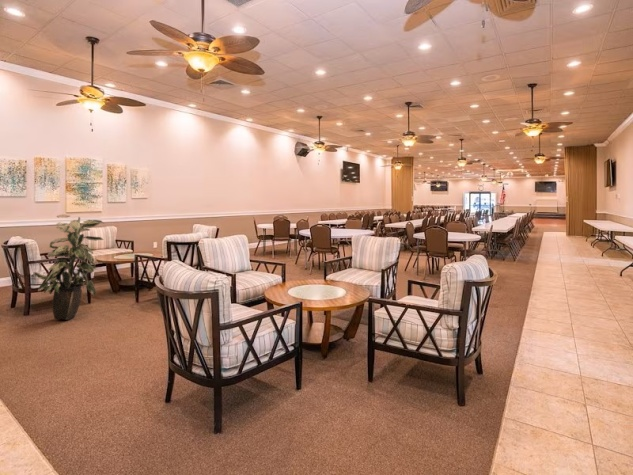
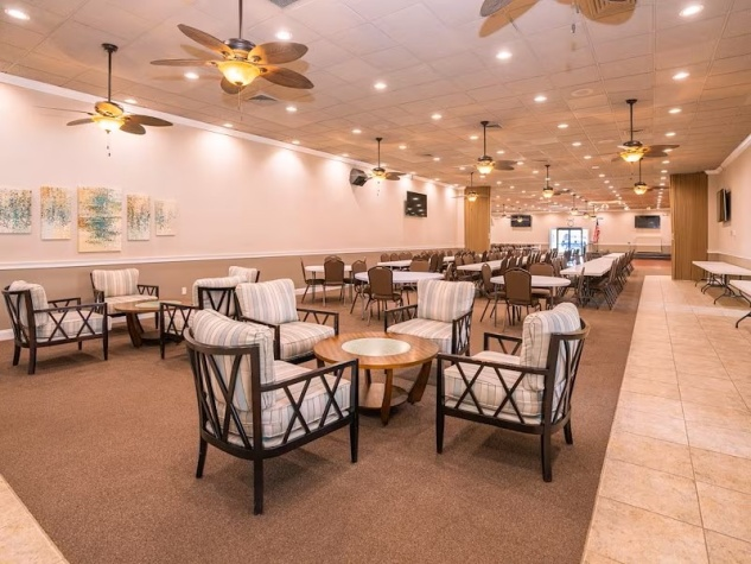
- indoor plant [33,213,105,321]
